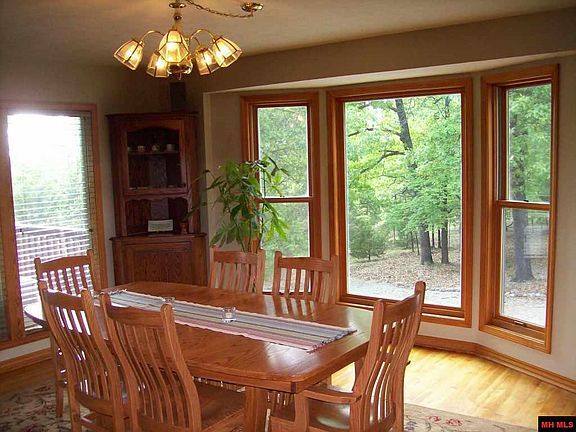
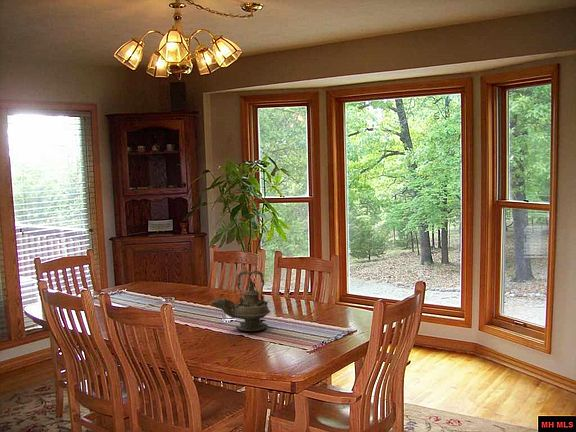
+ teapot [210,270,272,332]
